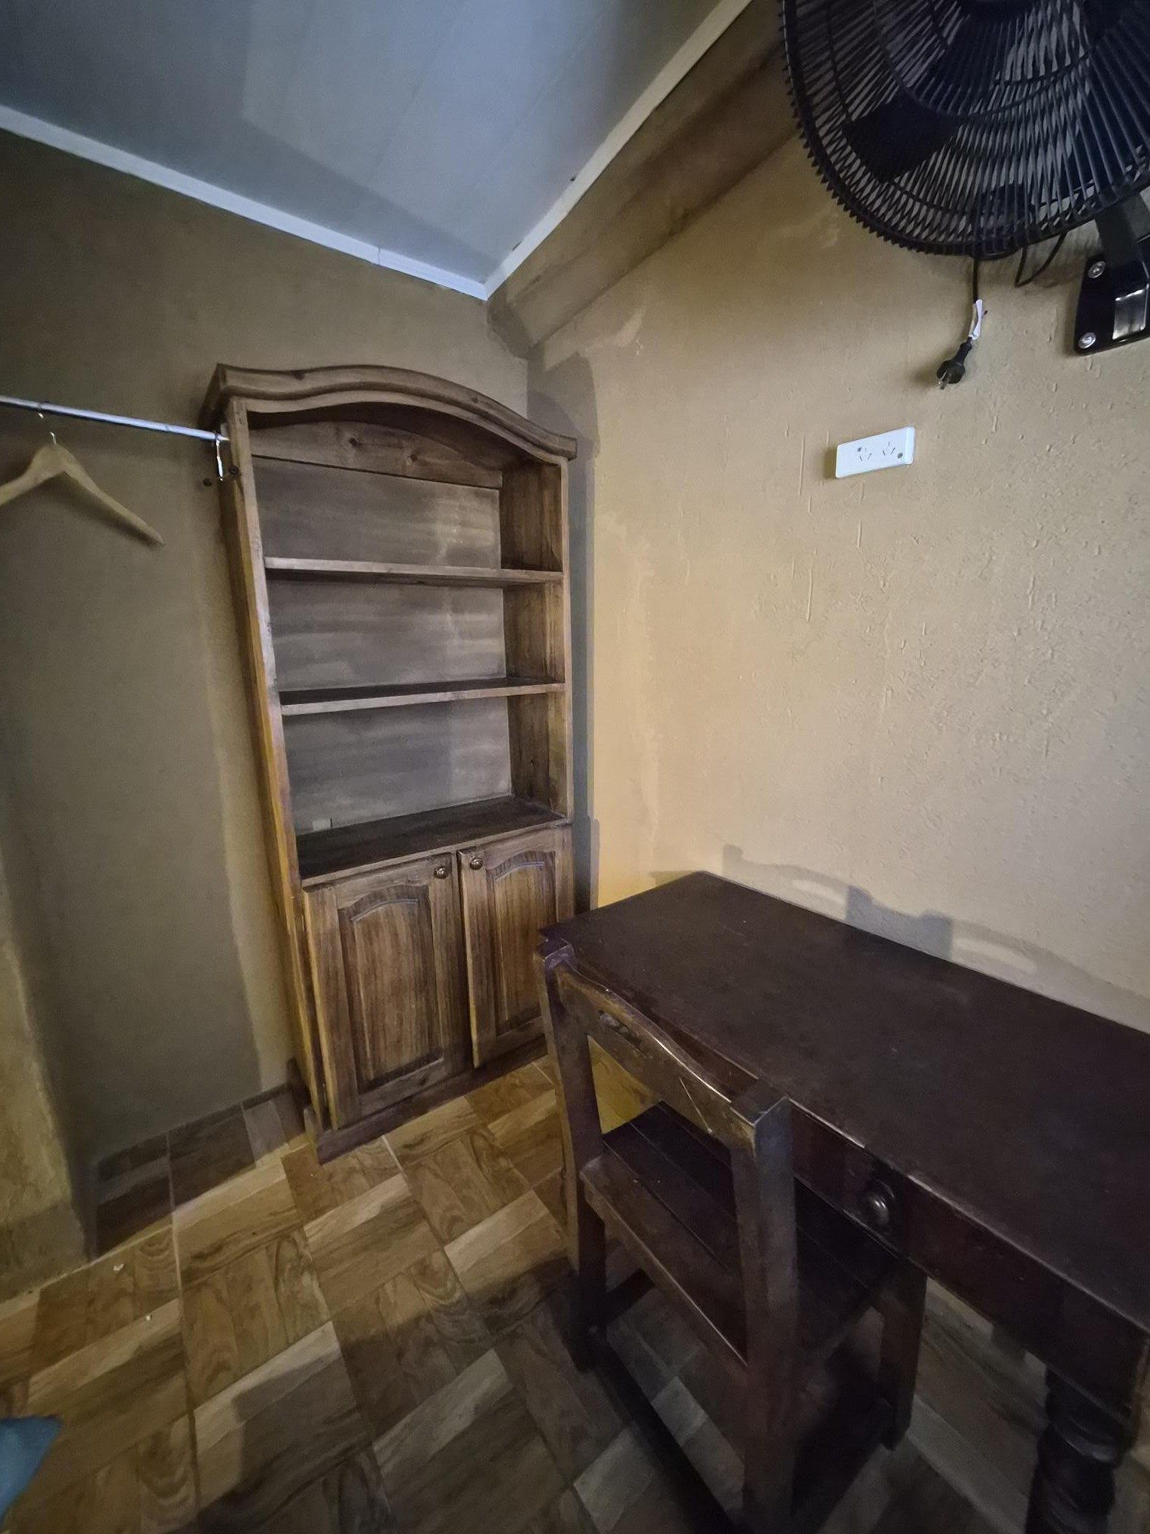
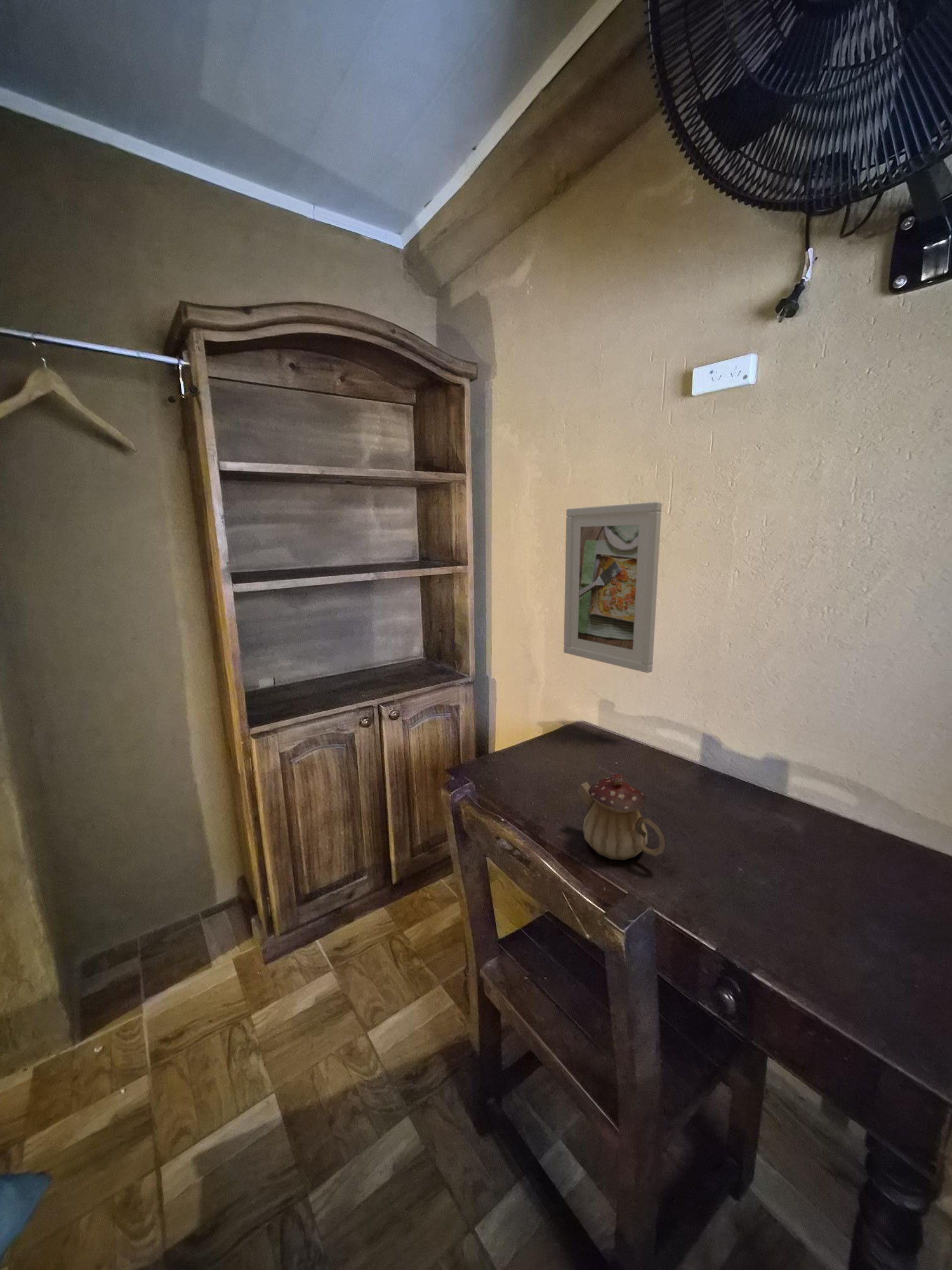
+ teapot [577,773,666,860]
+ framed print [563,501,663,674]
